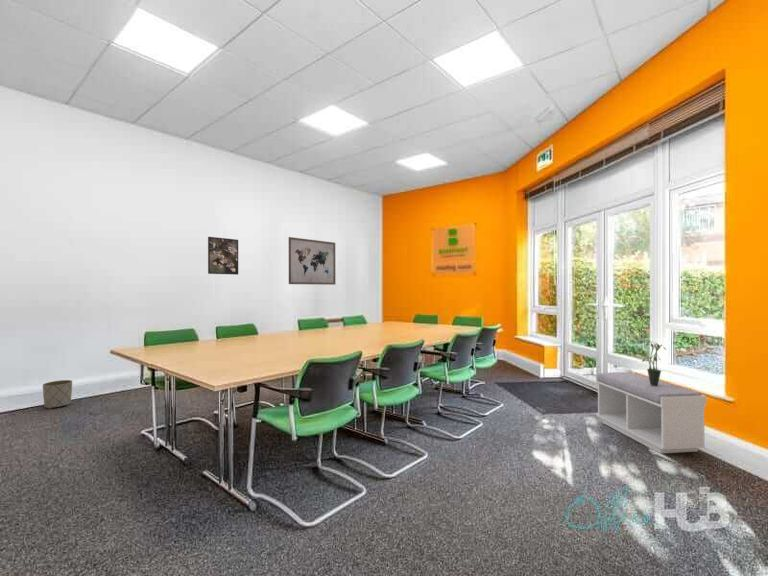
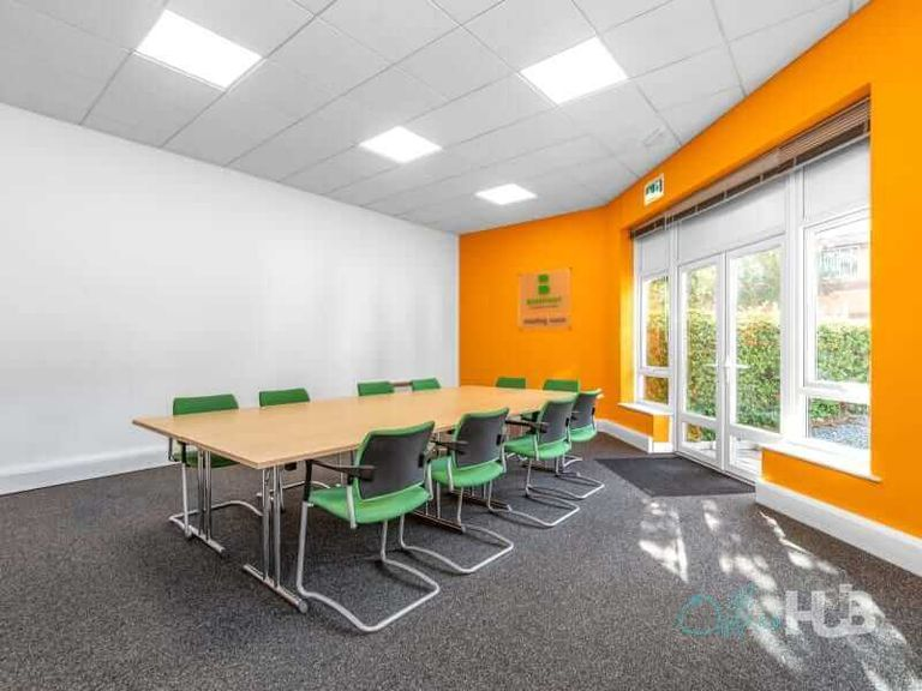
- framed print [207,236,239,276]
- planter [42,379,73,410]
- wall art [288,236,336,286]
- potted plant [641,340,667,386]
- bench [595,371,707,454]
